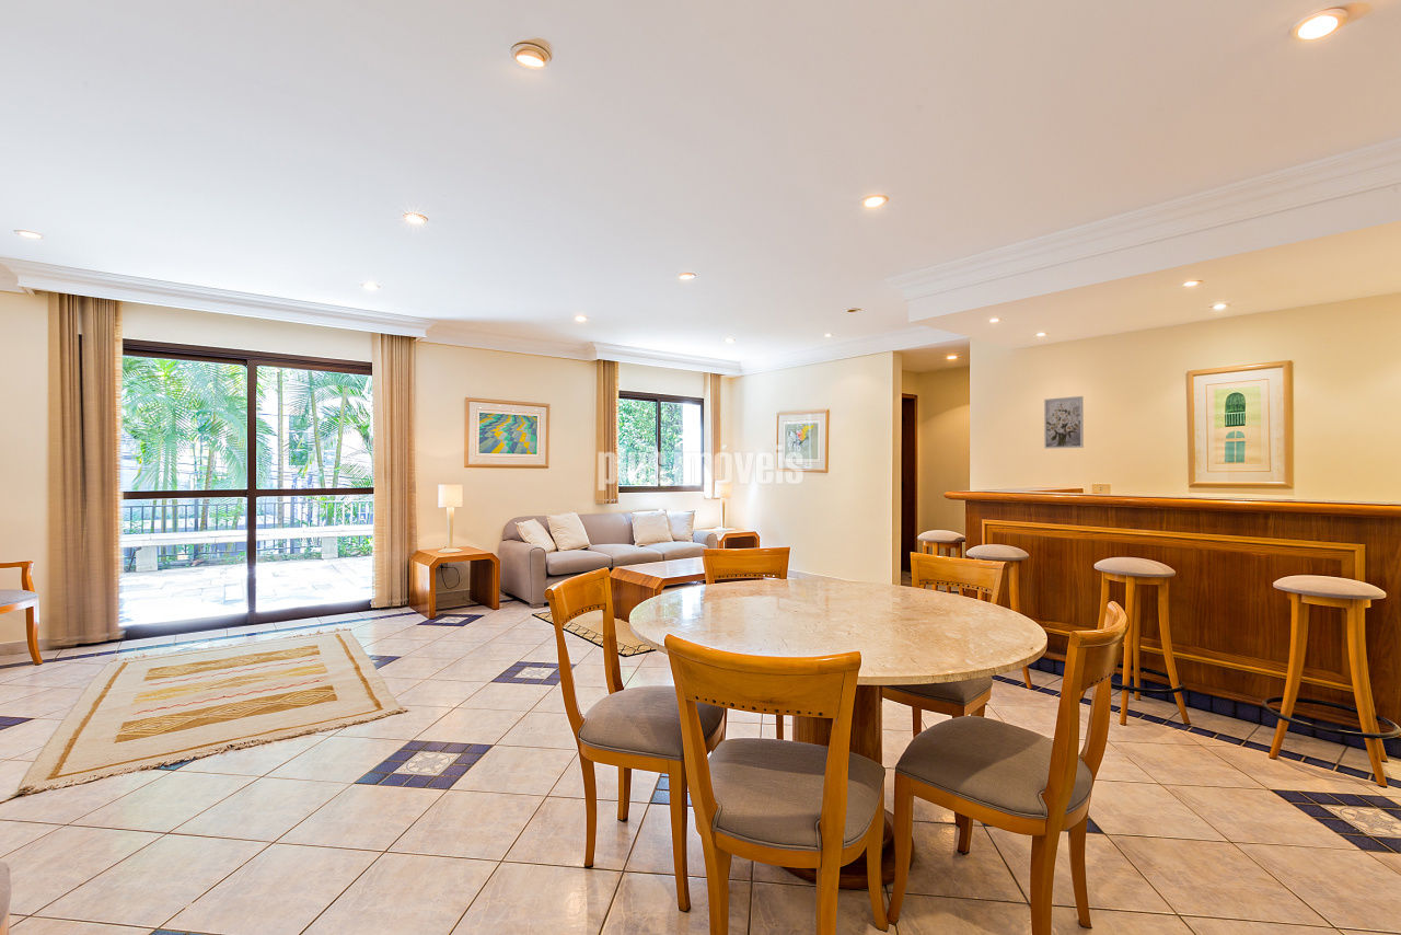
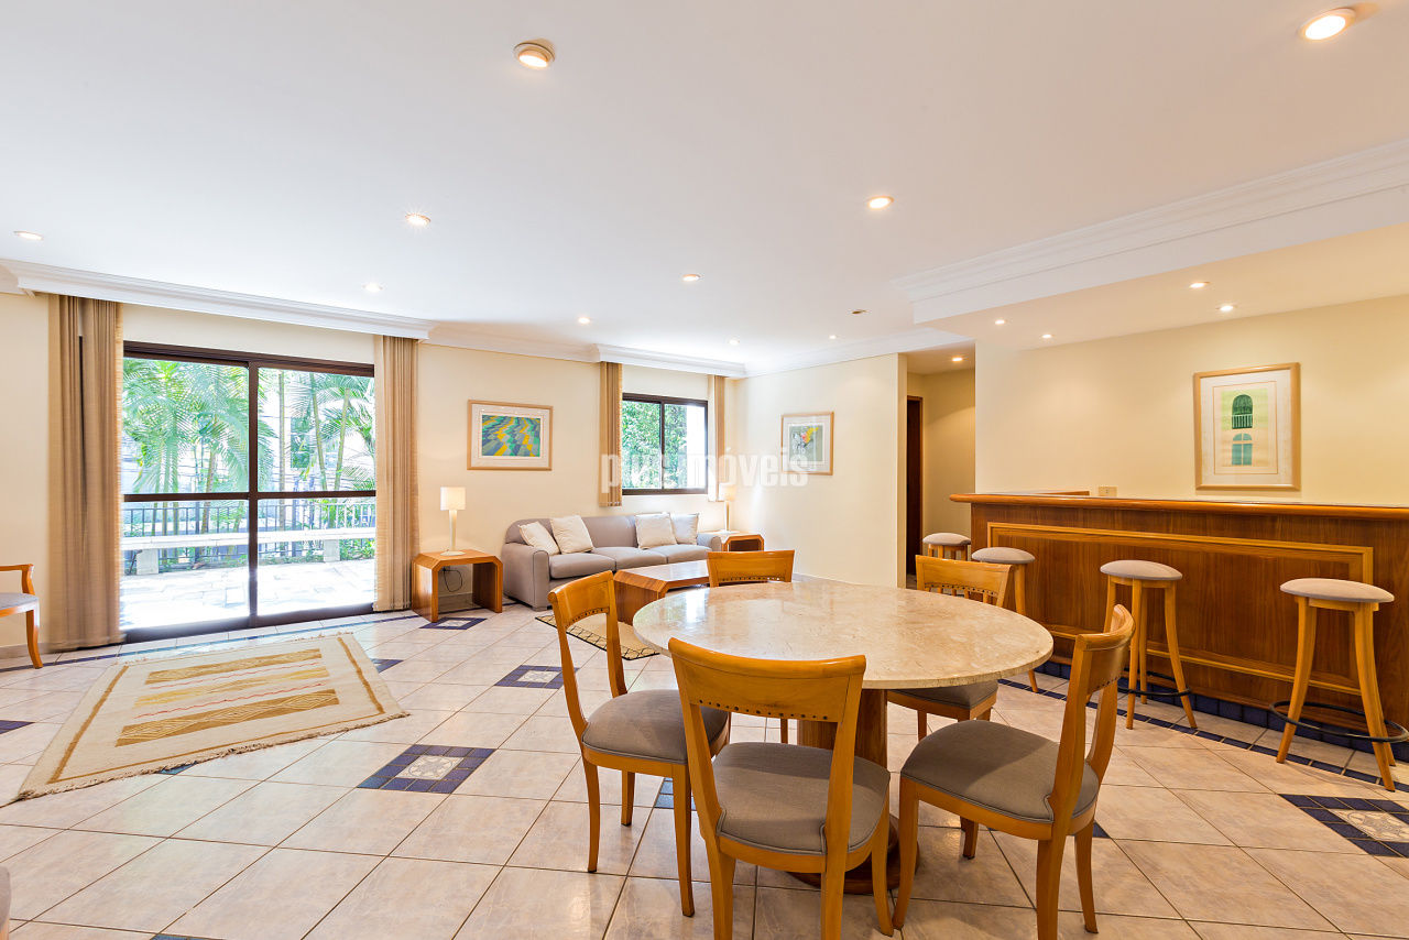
- wall art [1043,395,1085,450]
